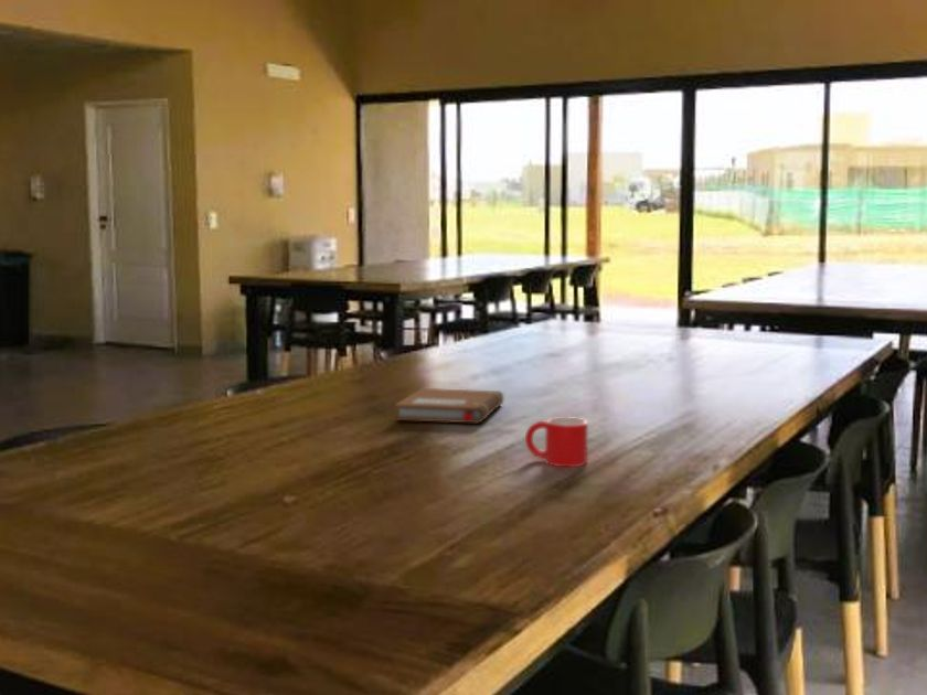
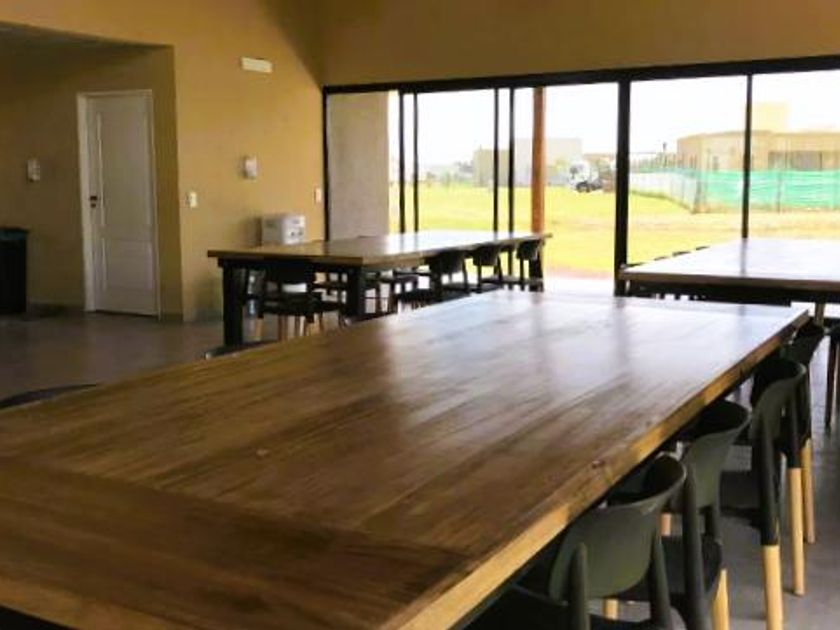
- mug [524,416,589,468]
- notebook [394,387,504,425]
